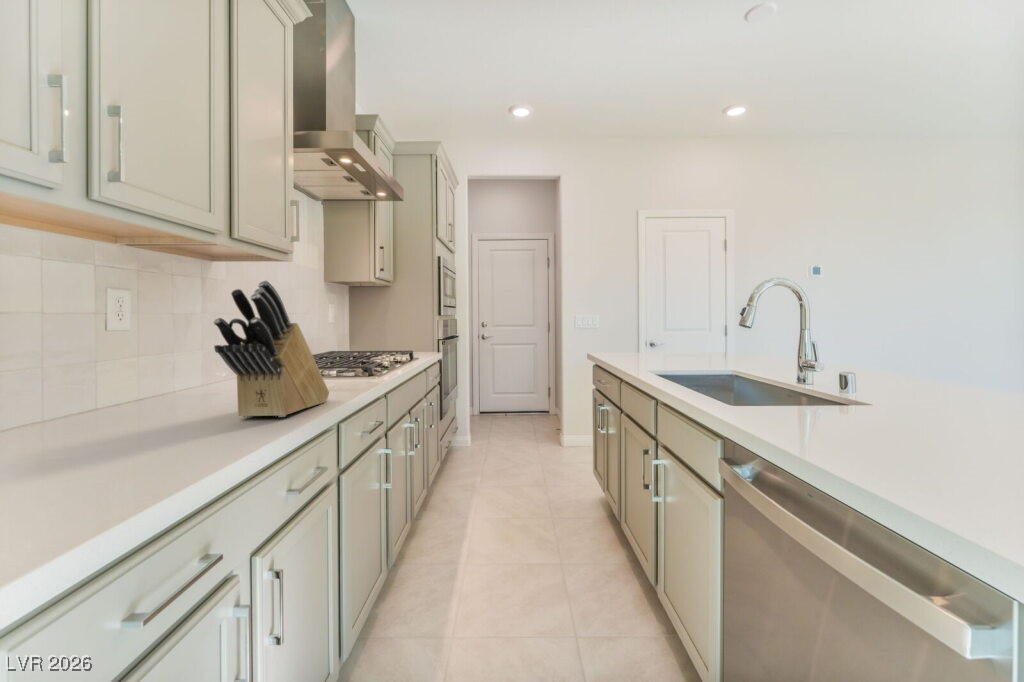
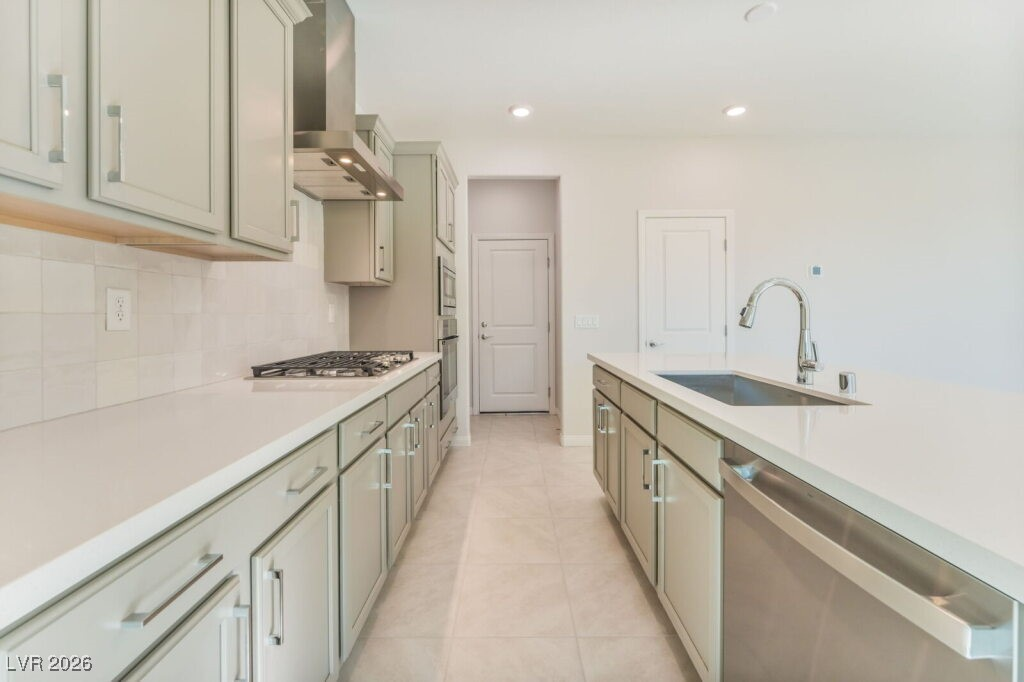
- knife block [212,279,330,418]
